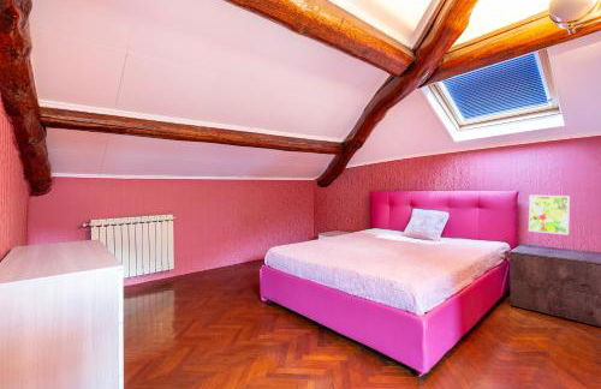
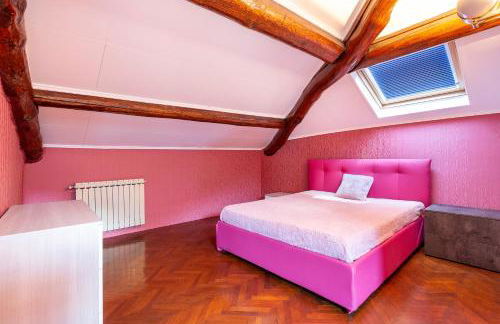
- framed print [528,194,571,237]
